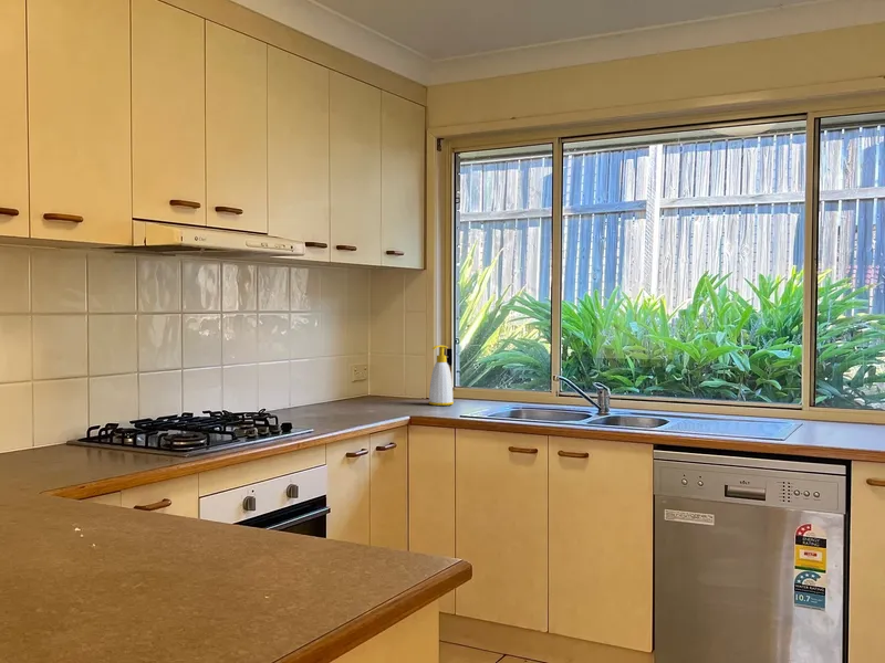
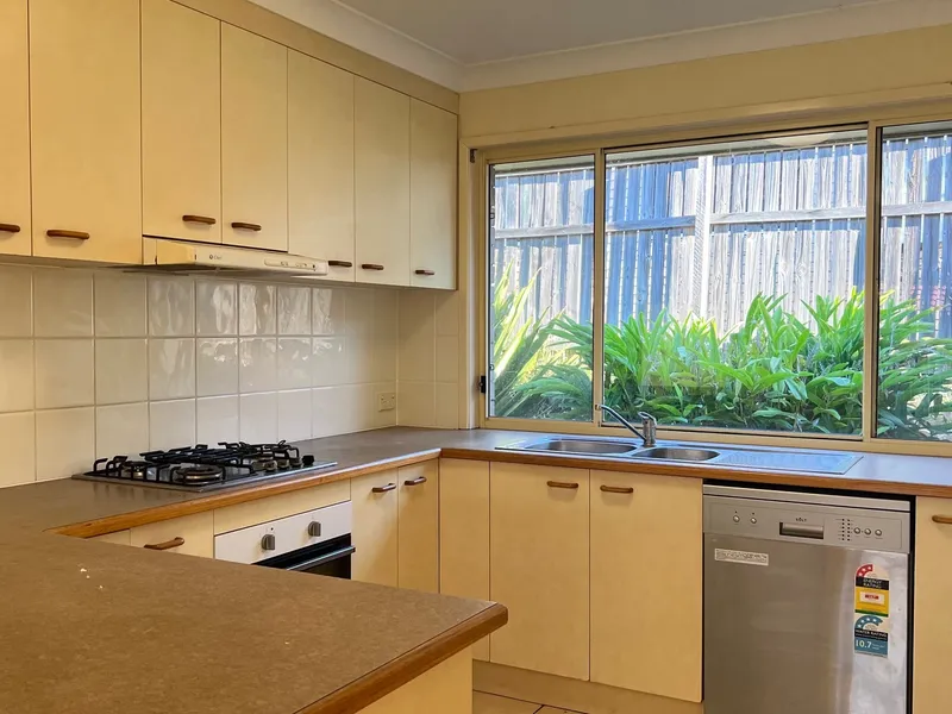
- soap bottle [428,344,455,407]
